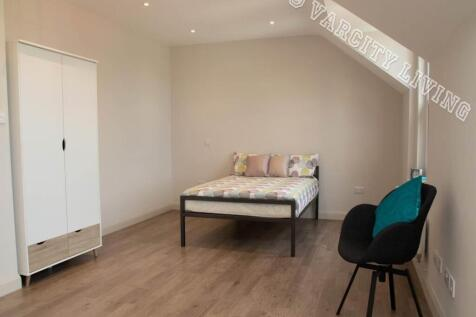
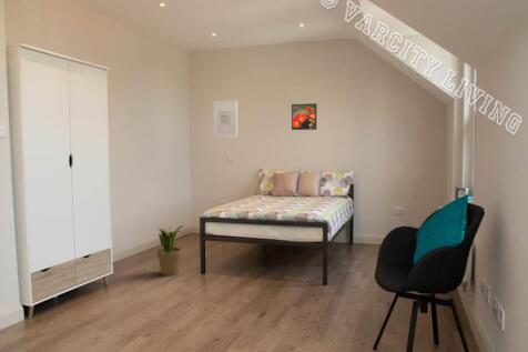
+ wall art [212,100,238,139]
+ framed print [291,102,318,131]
+ potted plant [156,224,185,276]
